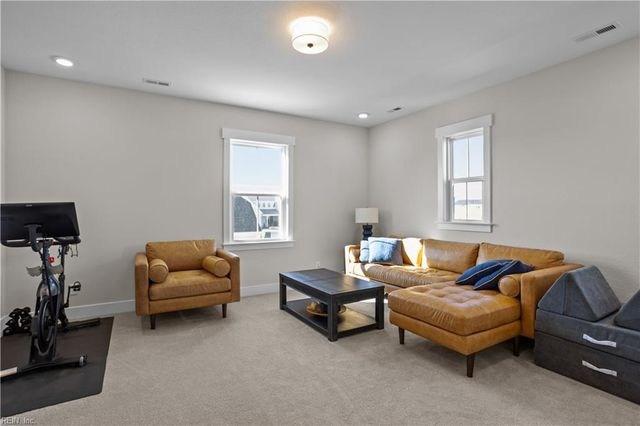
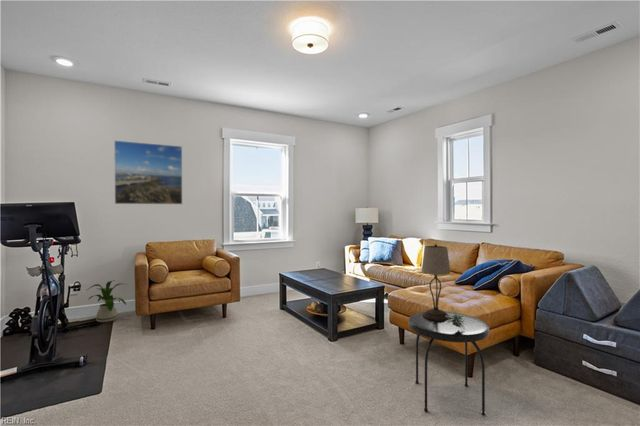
+ side table [408,311,490,416]
+ succulent plant [445,305,465,332]
+ house plant [86,279,129,323]
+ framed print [113,139,183,205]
+ table lamp [420,243,452,321]
